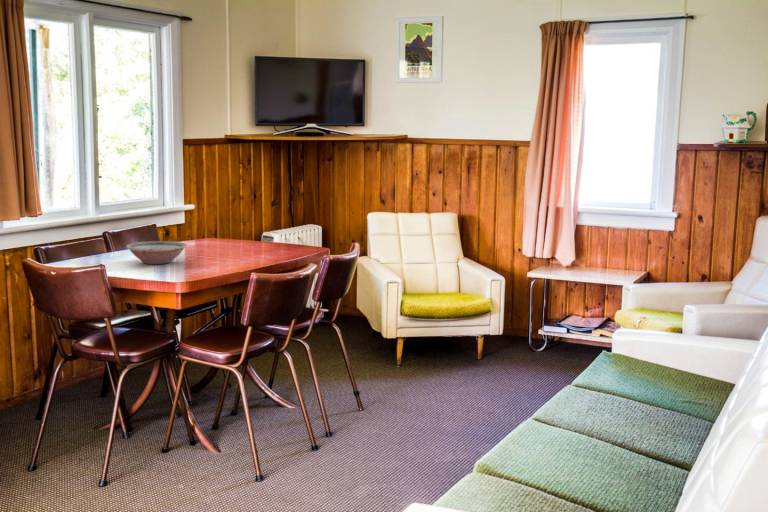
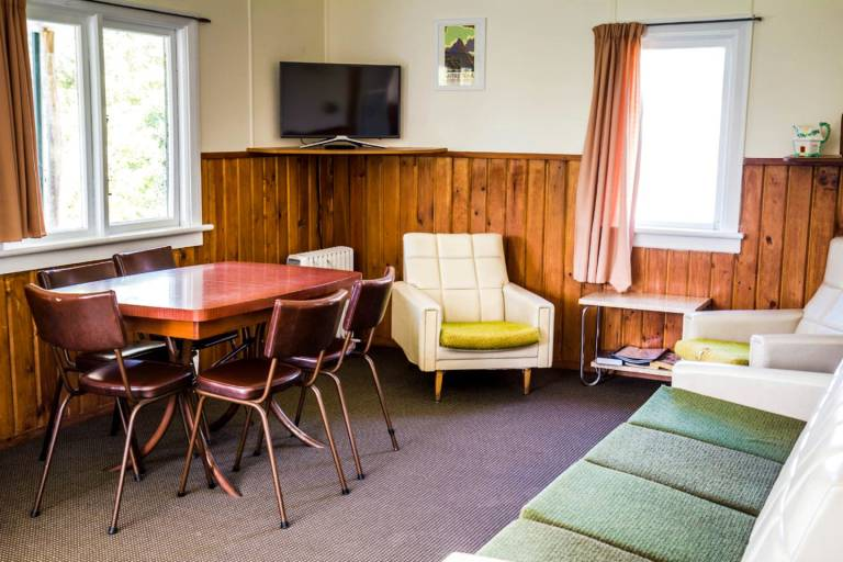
- bowl [125,240,188,265]
